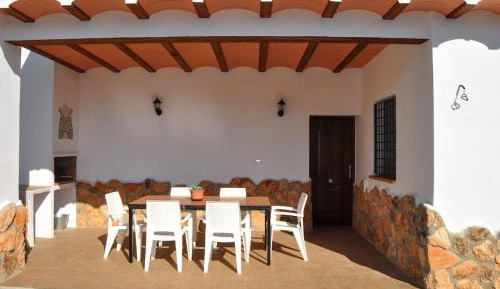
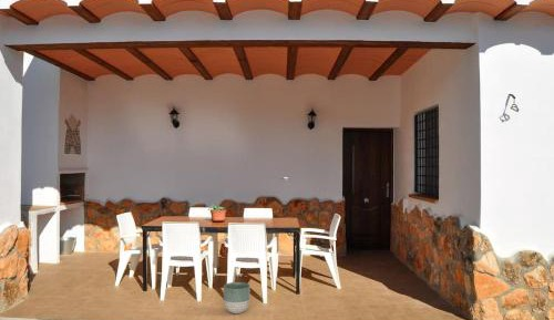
+ planter [223,281,252,314]
